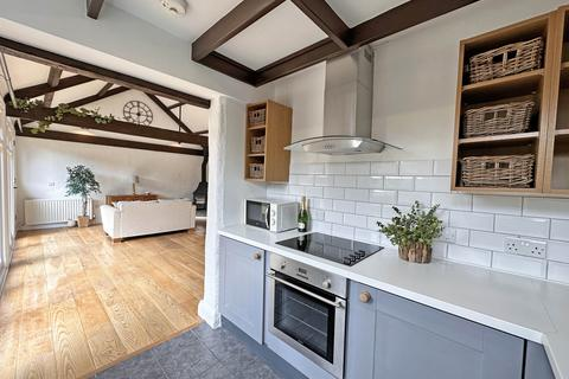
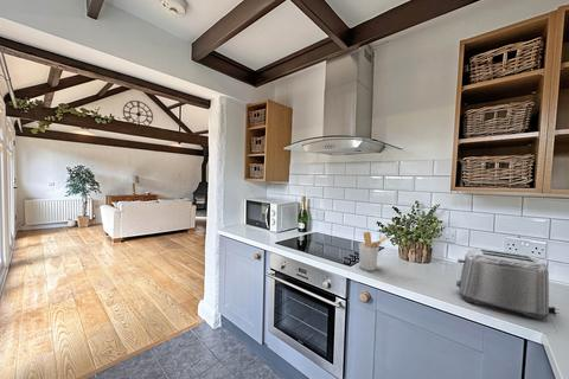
+ toaster [455,248,561,320]
+ utensil holder [358,231,389,271]
